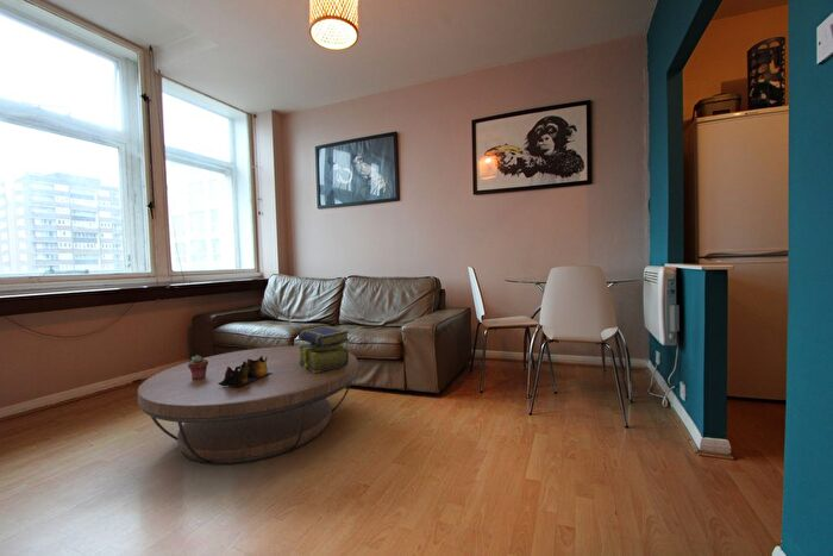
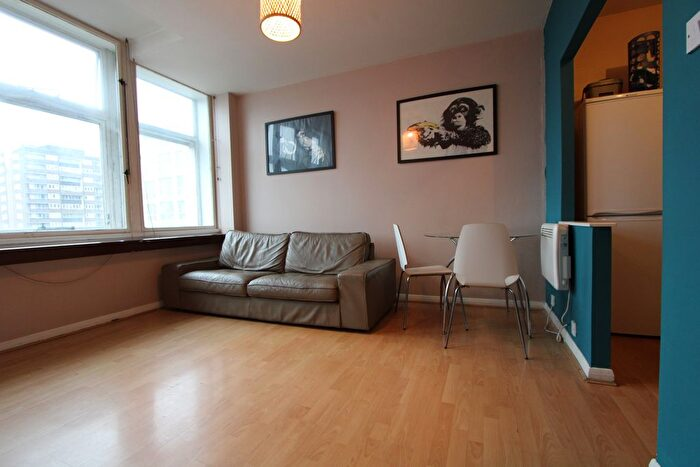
- coffee table [137,345,358,466]
- potted succulent [188,354,208,380]
- stack of books [296,325,351,373]
- decorative bowl [218,355,274,387]
